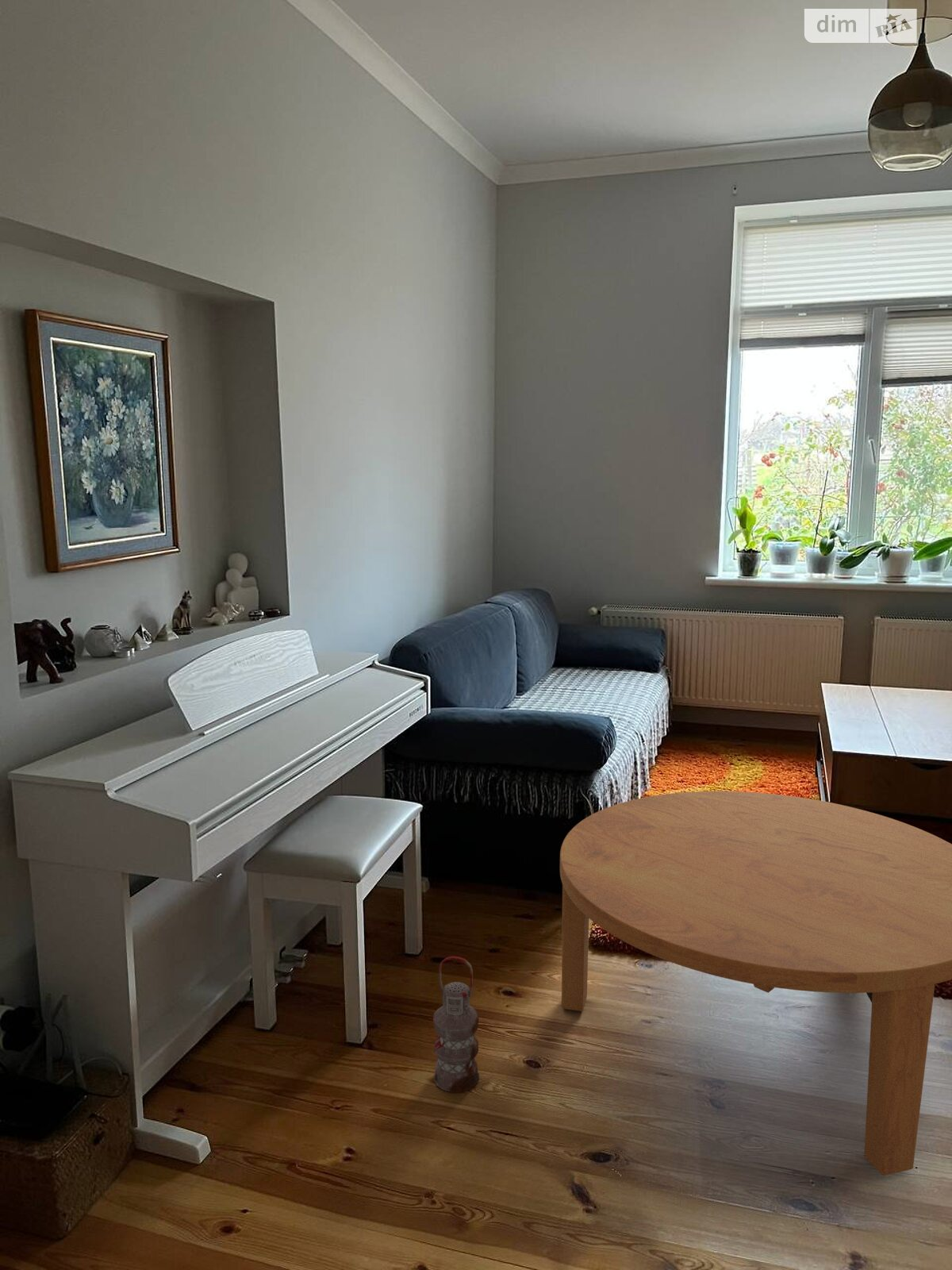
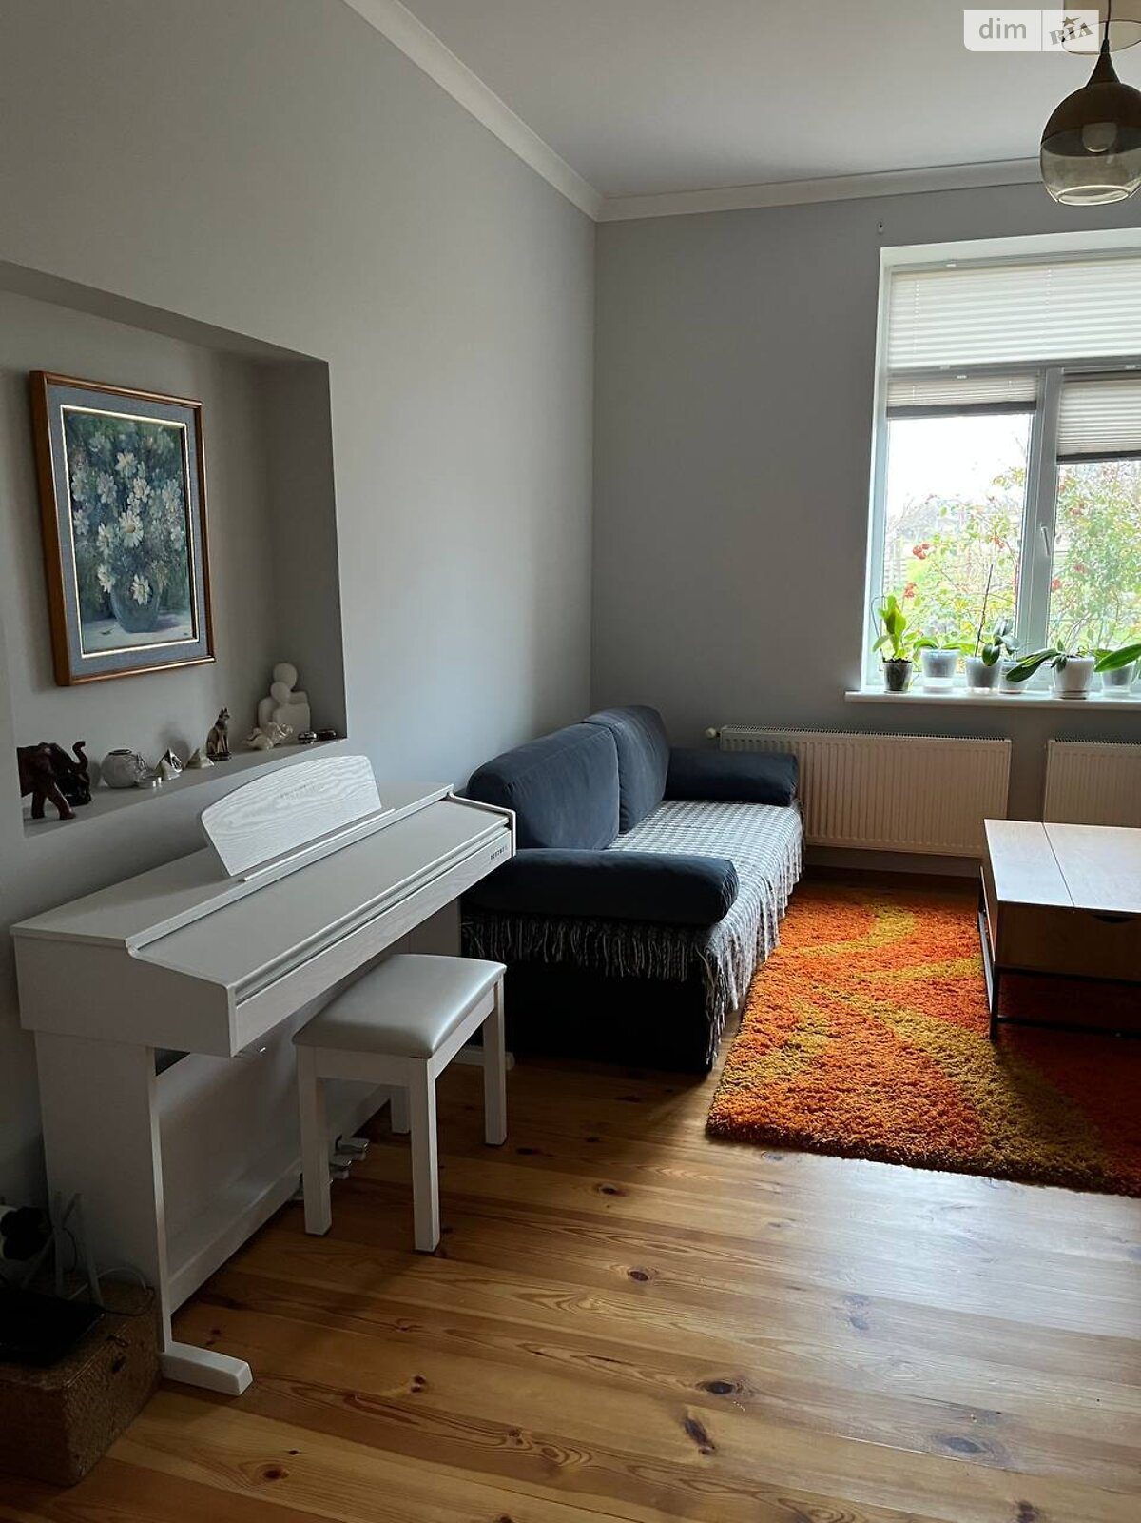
- coffee table [559,791,952,1176]
- lantern [432,956,480,1093]
